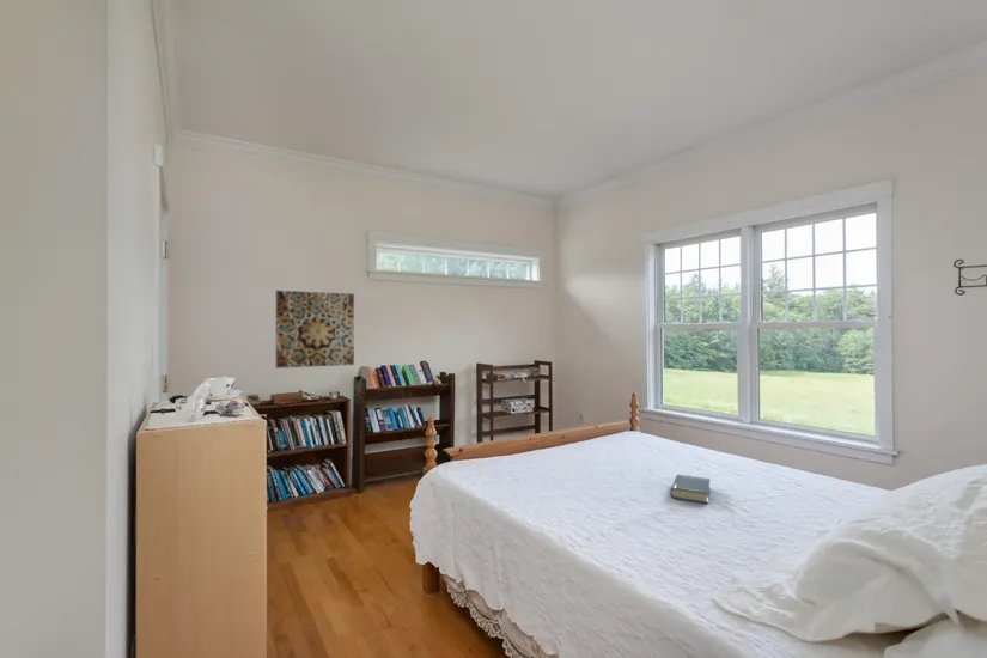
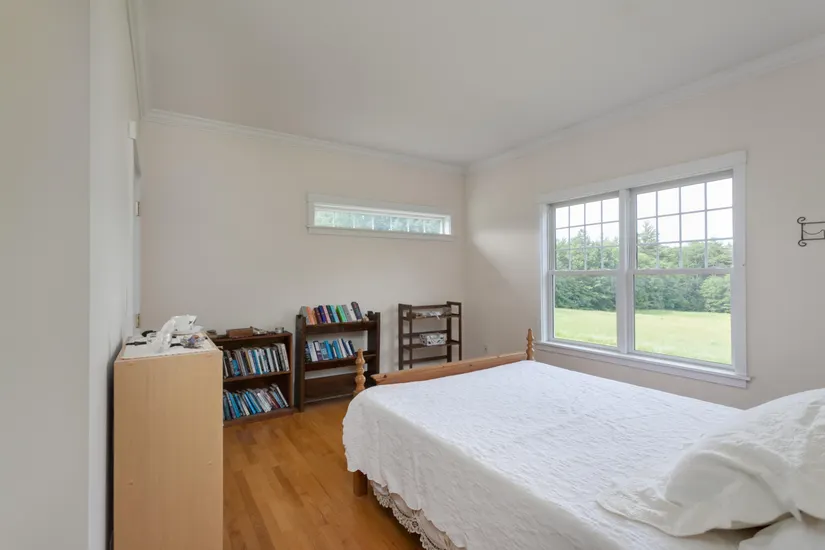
- hardback book [670,474,712,505]
- wall art [275,290,355,370]
